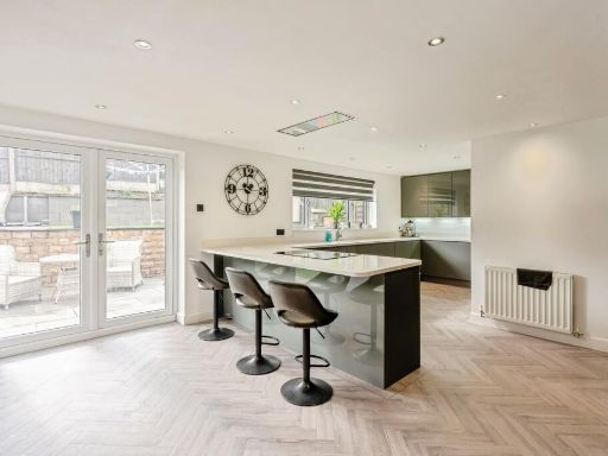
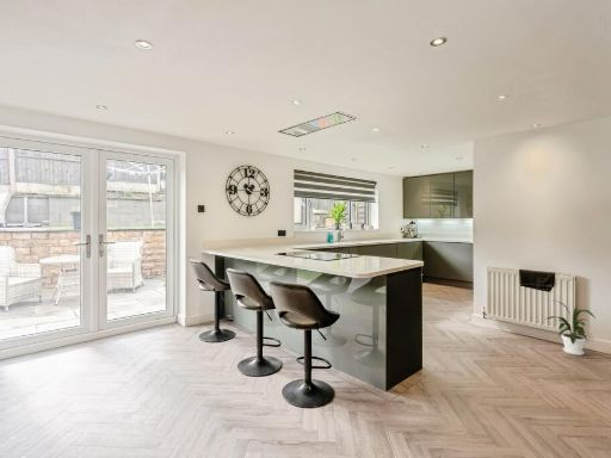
+ house plant [544,299,597,357]
